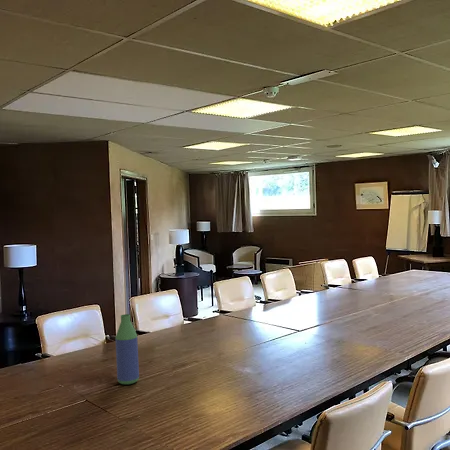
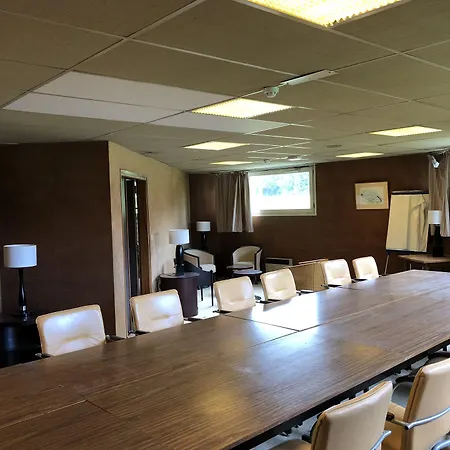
- bottle [114,313,140,385]
